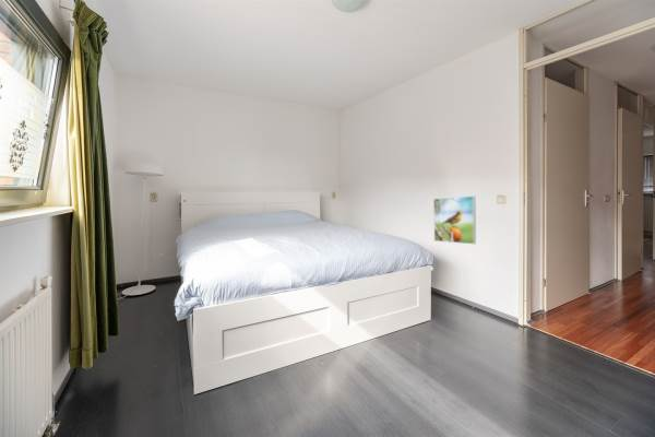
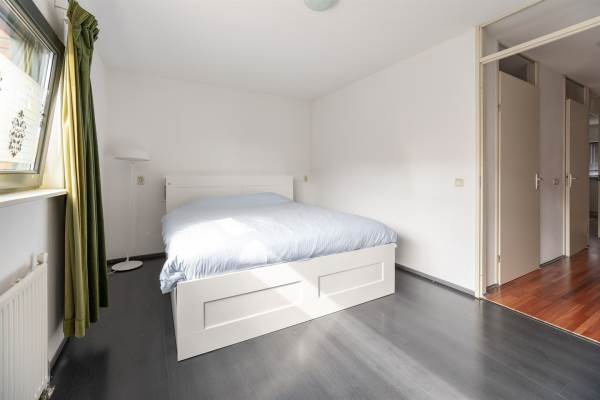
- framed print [432,194,477,246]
